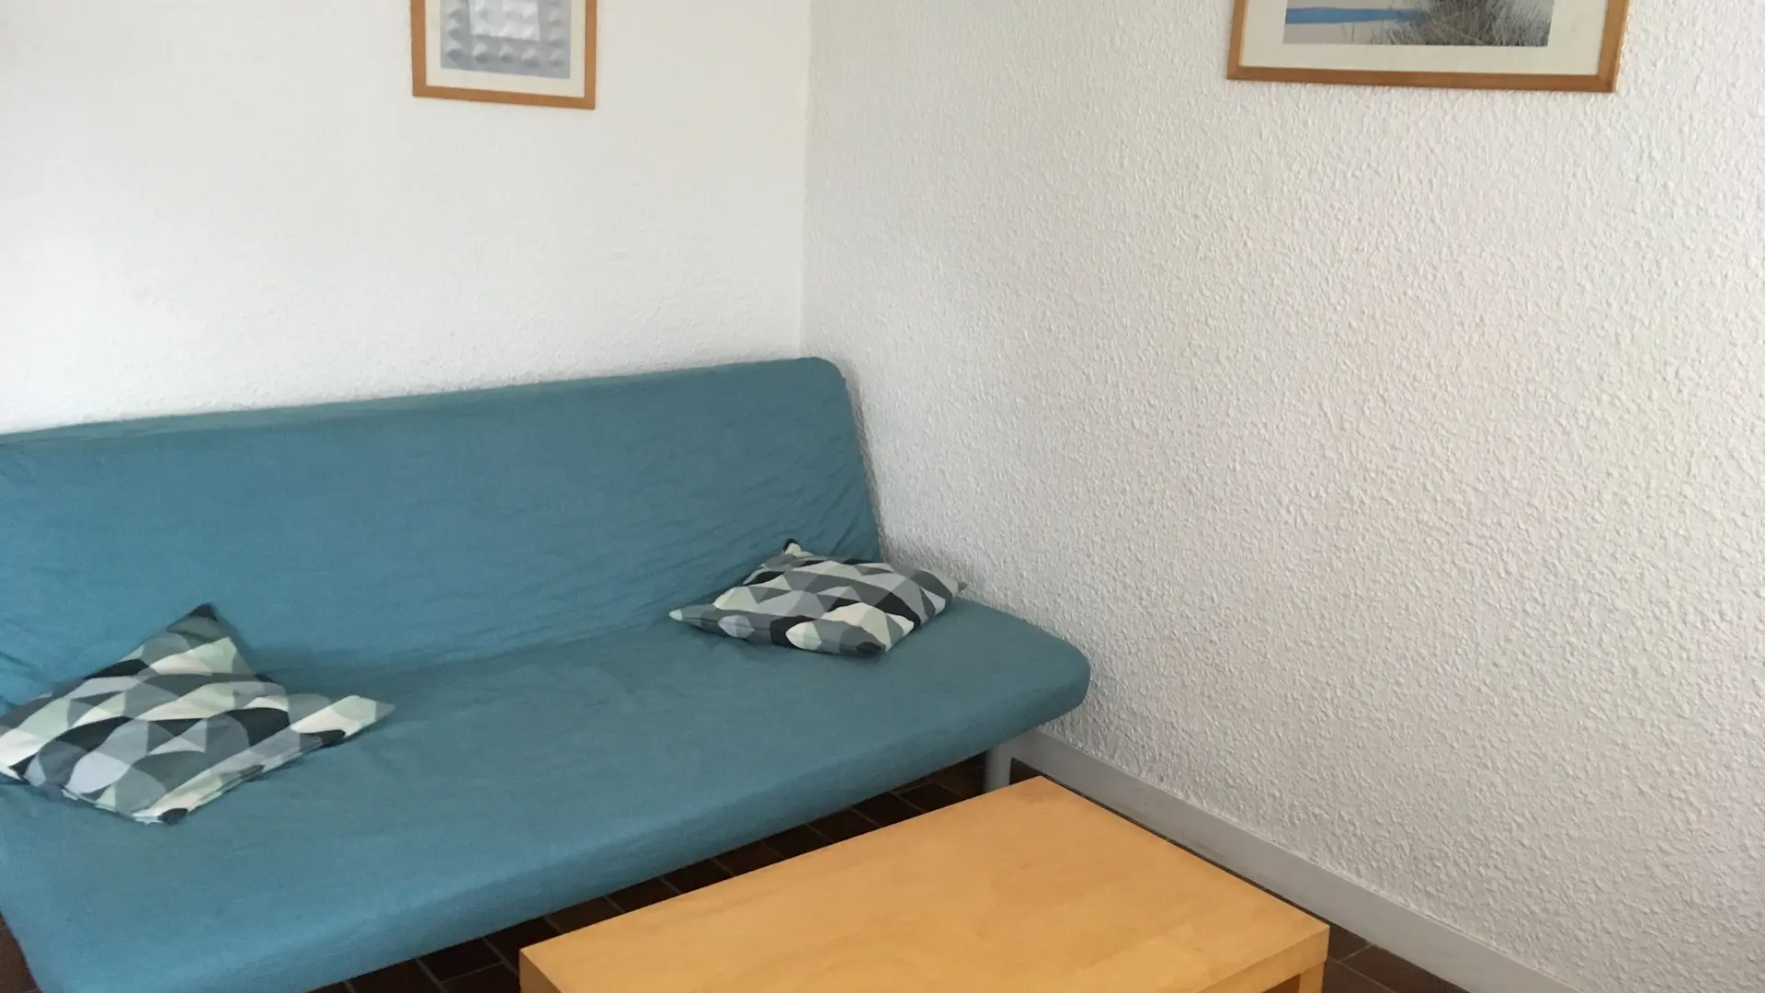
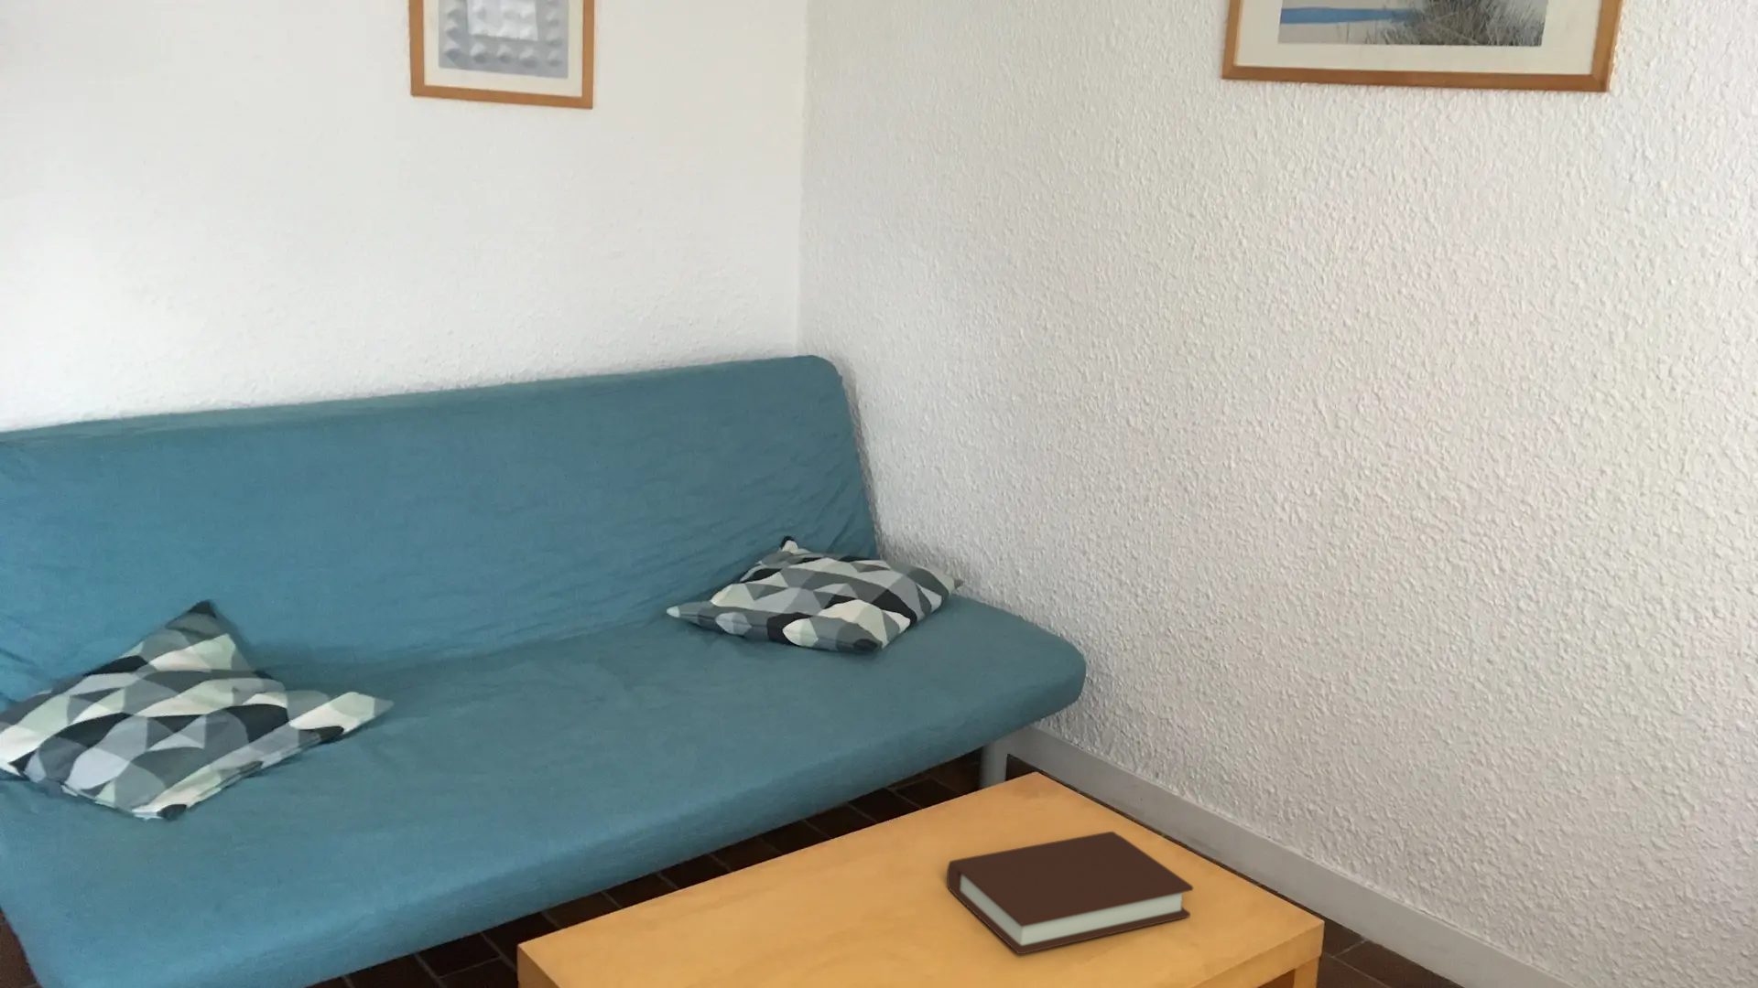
+ book [945,831,1194,955]
